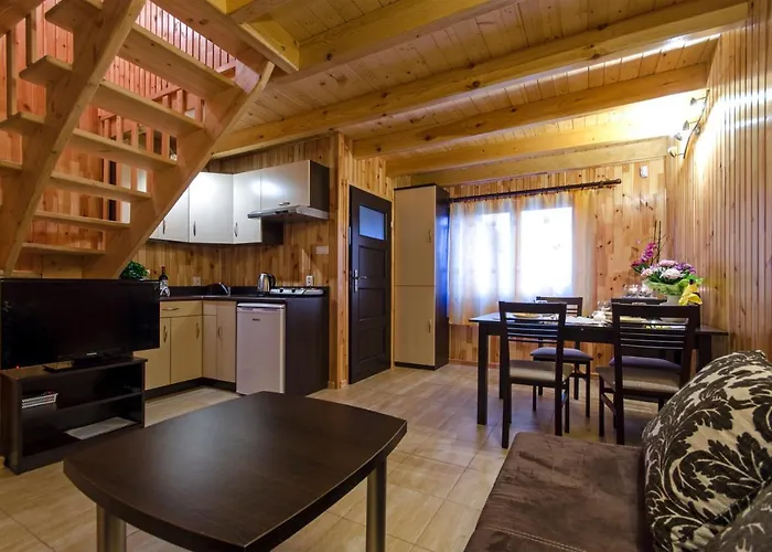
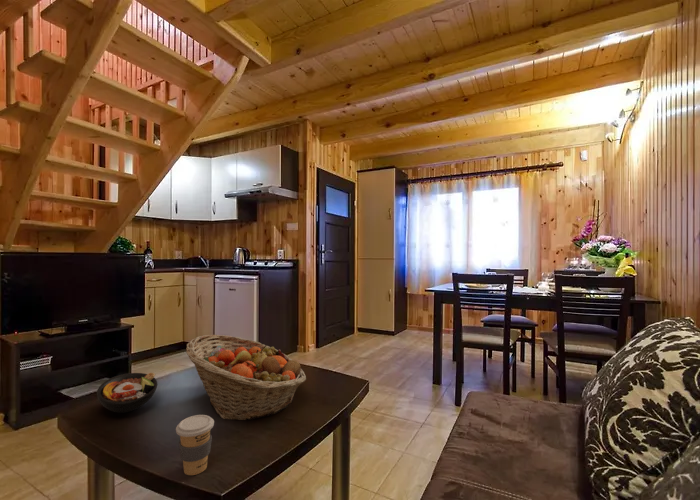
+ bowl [96,372,159,414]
+ coffee cup [175,414,215,476]
+ fruit basket [185,334,307,421]
